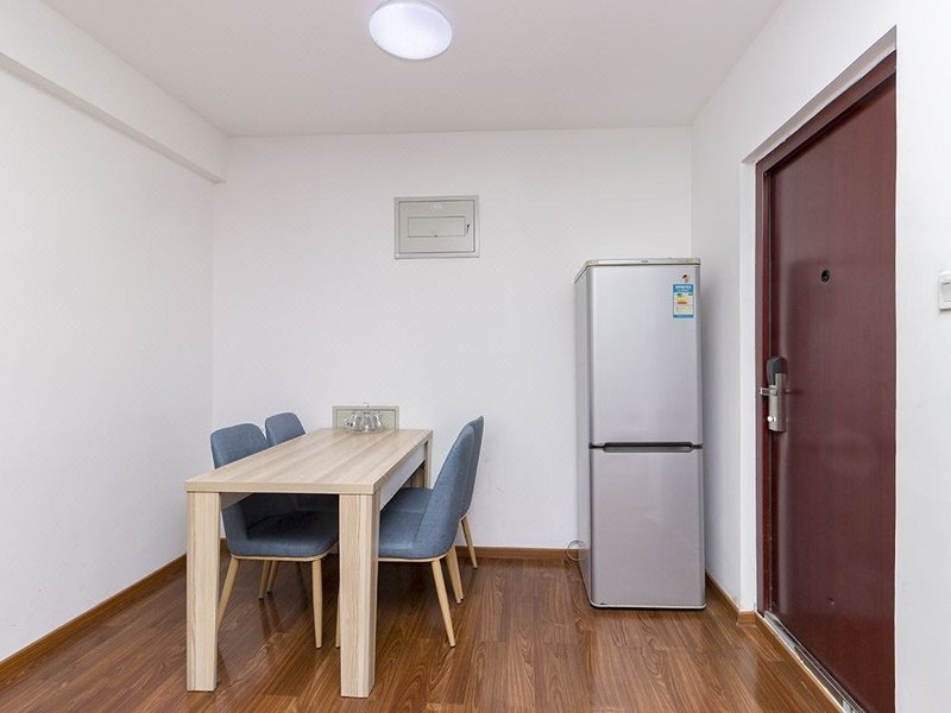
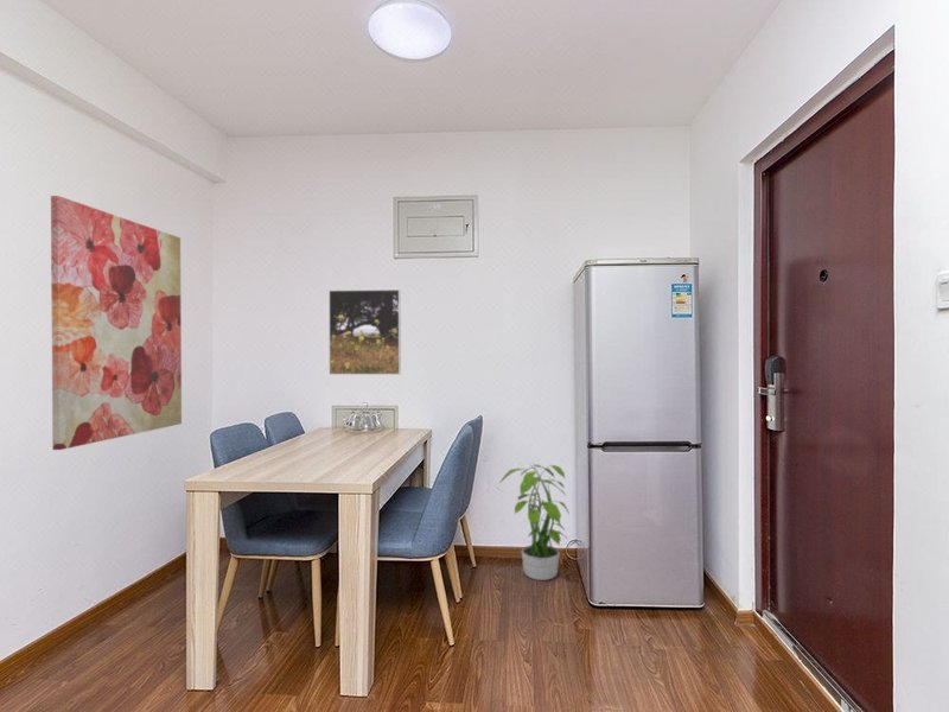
+ potted plant [497,460,571,581]
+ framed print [327,288,402,376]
+ wall art [50,195,183,451]
